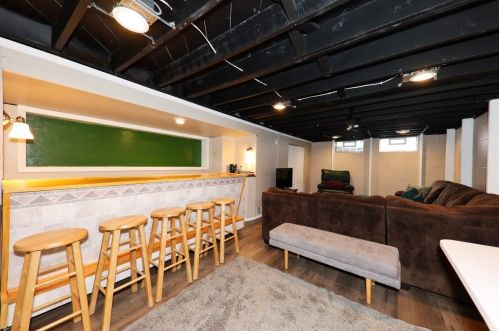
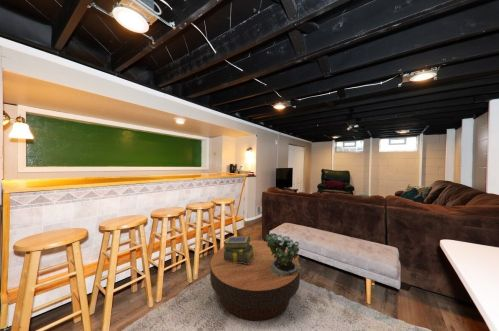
+ potted plant [265,231,303,277]
+ coffee table [209,240,301,322]
+ stack of books [223,235,255,264]
